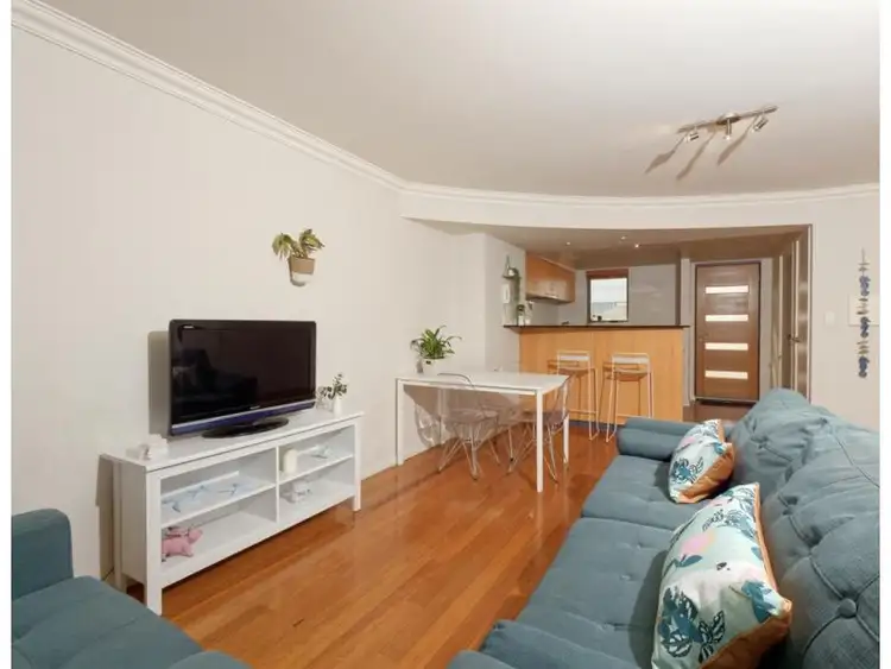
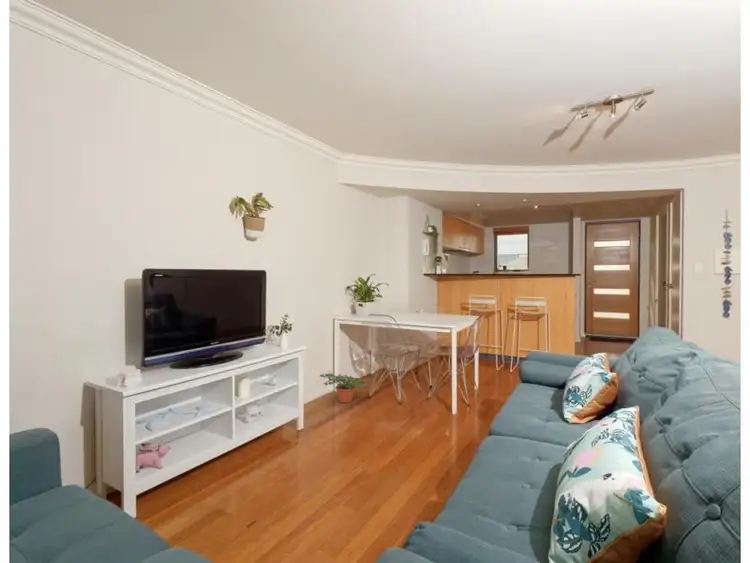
+ potted plant [318,370,373,404]
